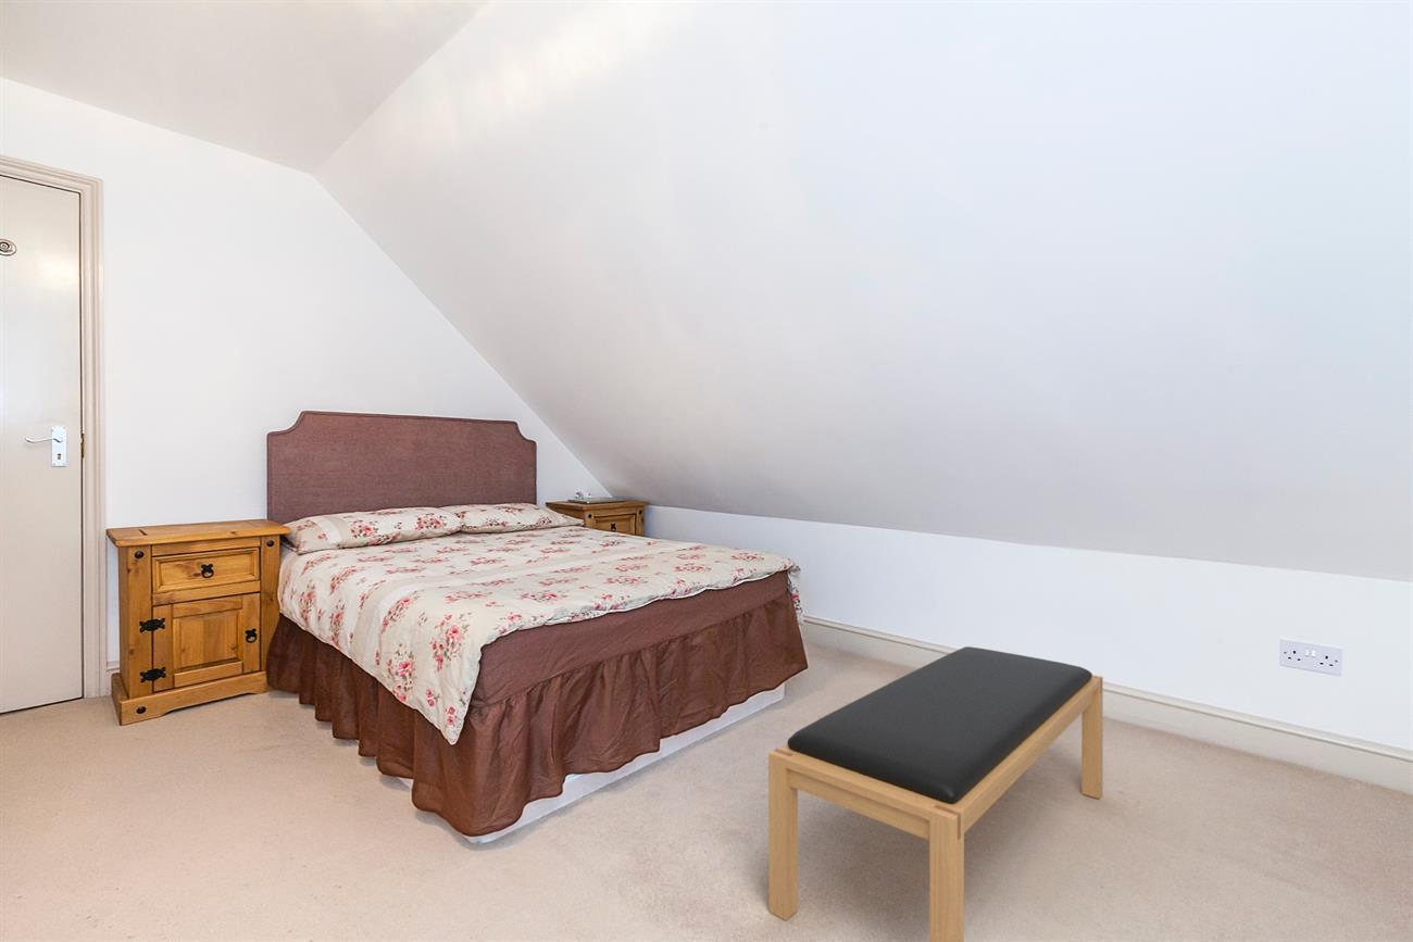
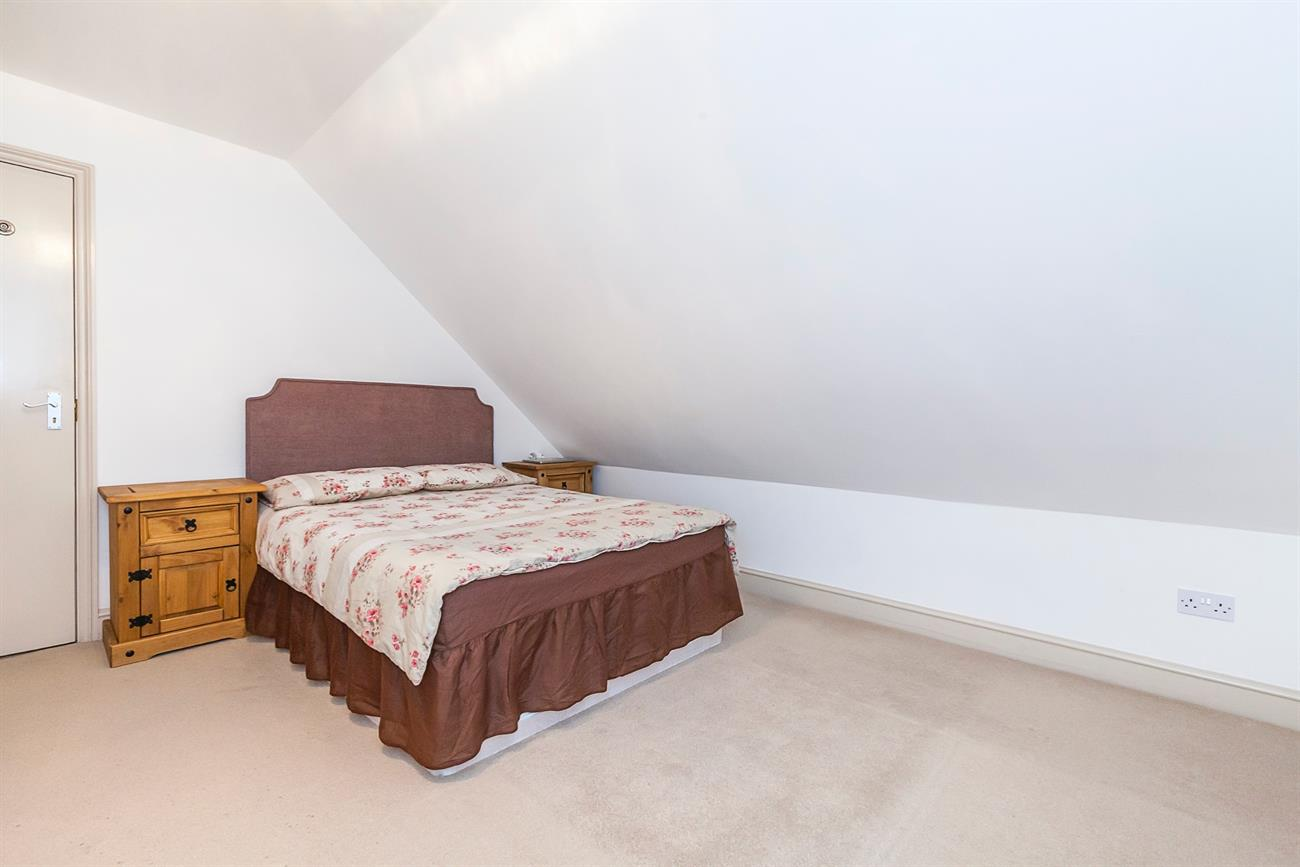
- bench [767,645,1104,942]
